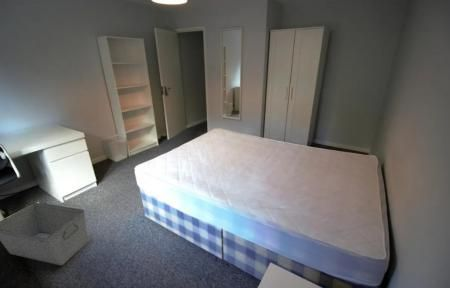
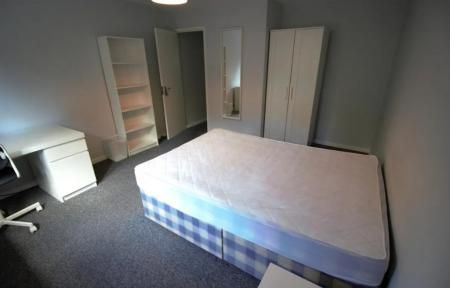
- storage bin [0,201,89,266]
